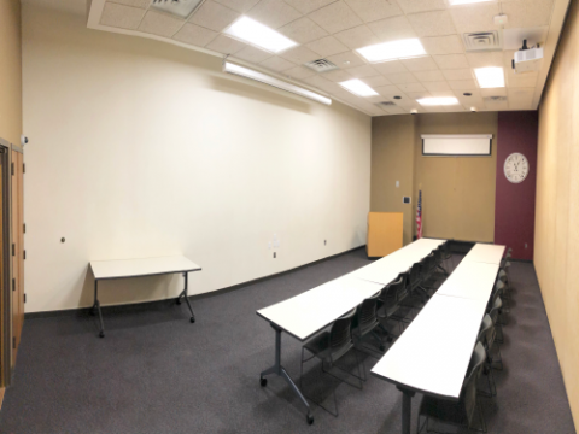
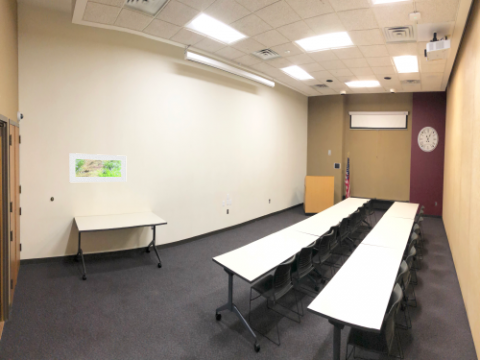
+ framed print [68,152,127,183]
